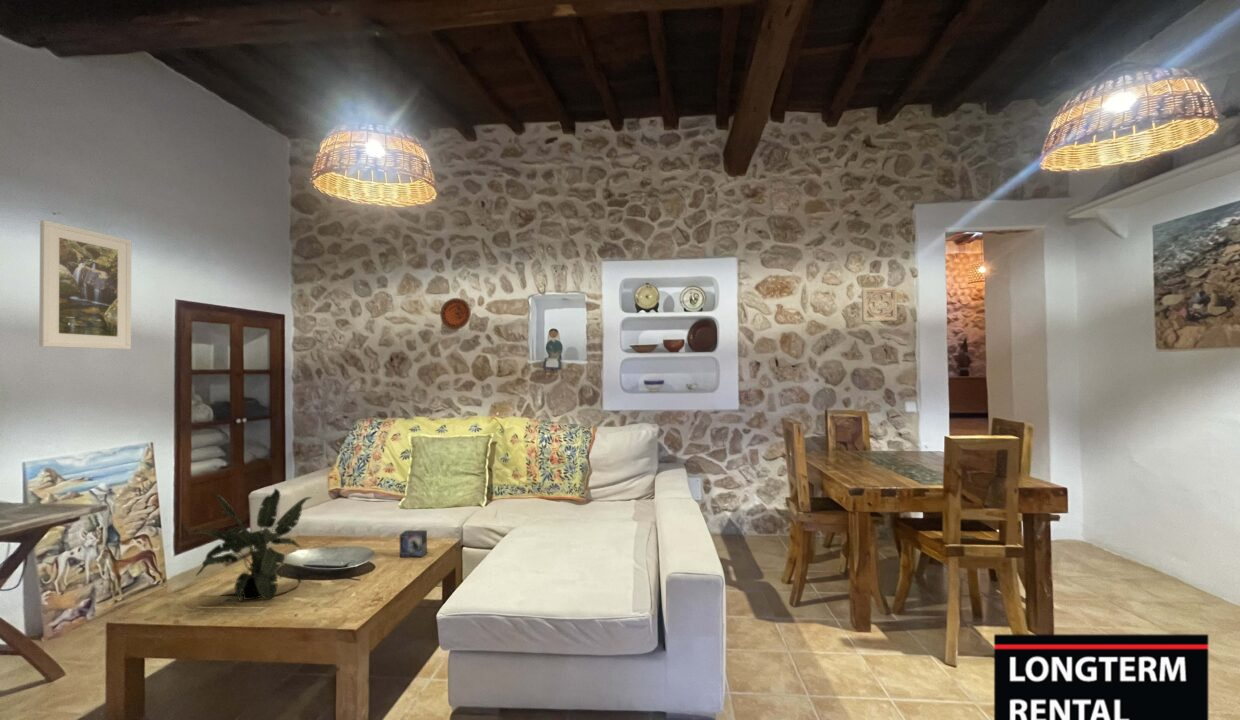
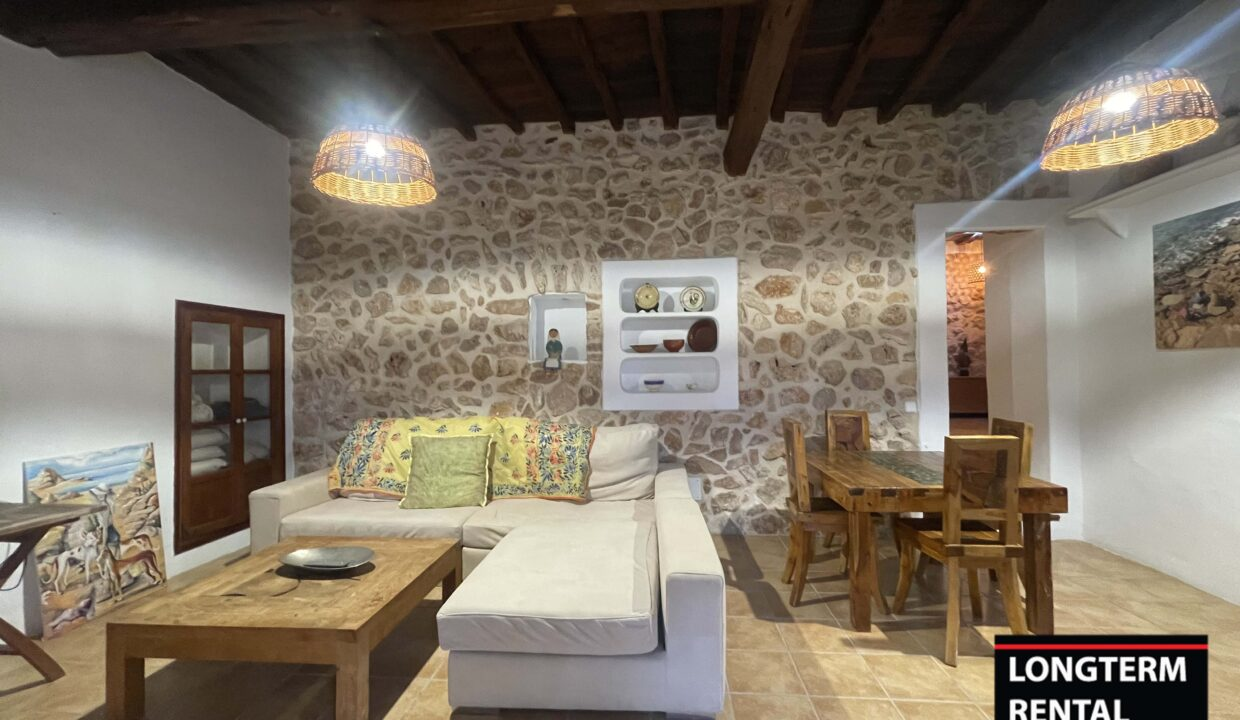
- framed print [38,219,132,350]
- potted plant [185,487,313,602]
- wall ornament [861,287,898,323]
- small box [399,529,428,558]
- decorative plate [439,297,472,331]
